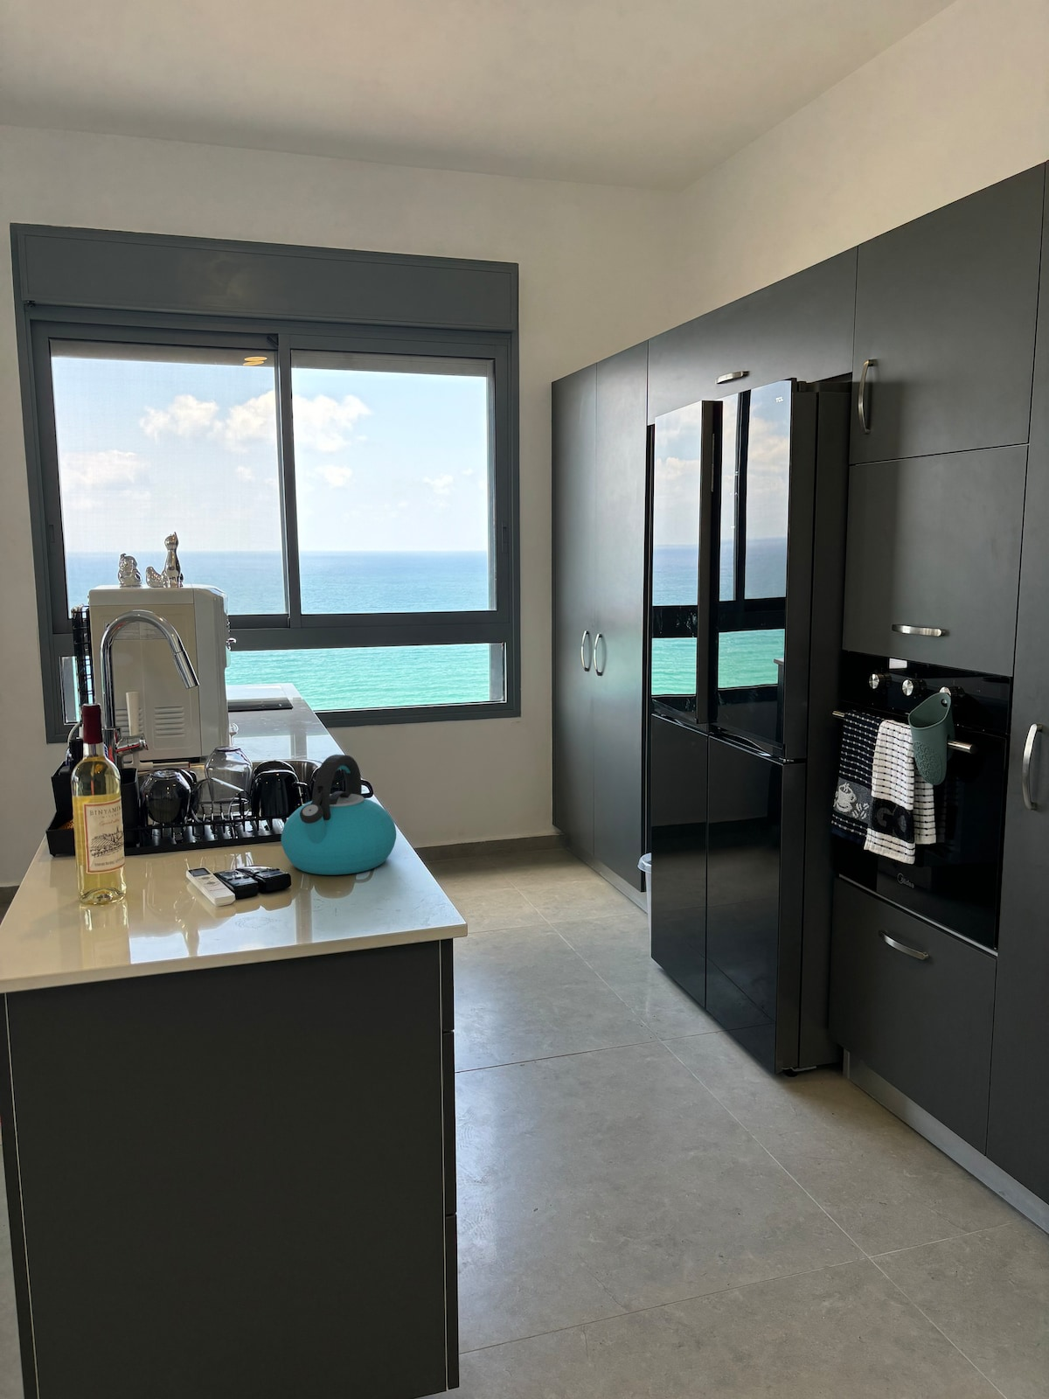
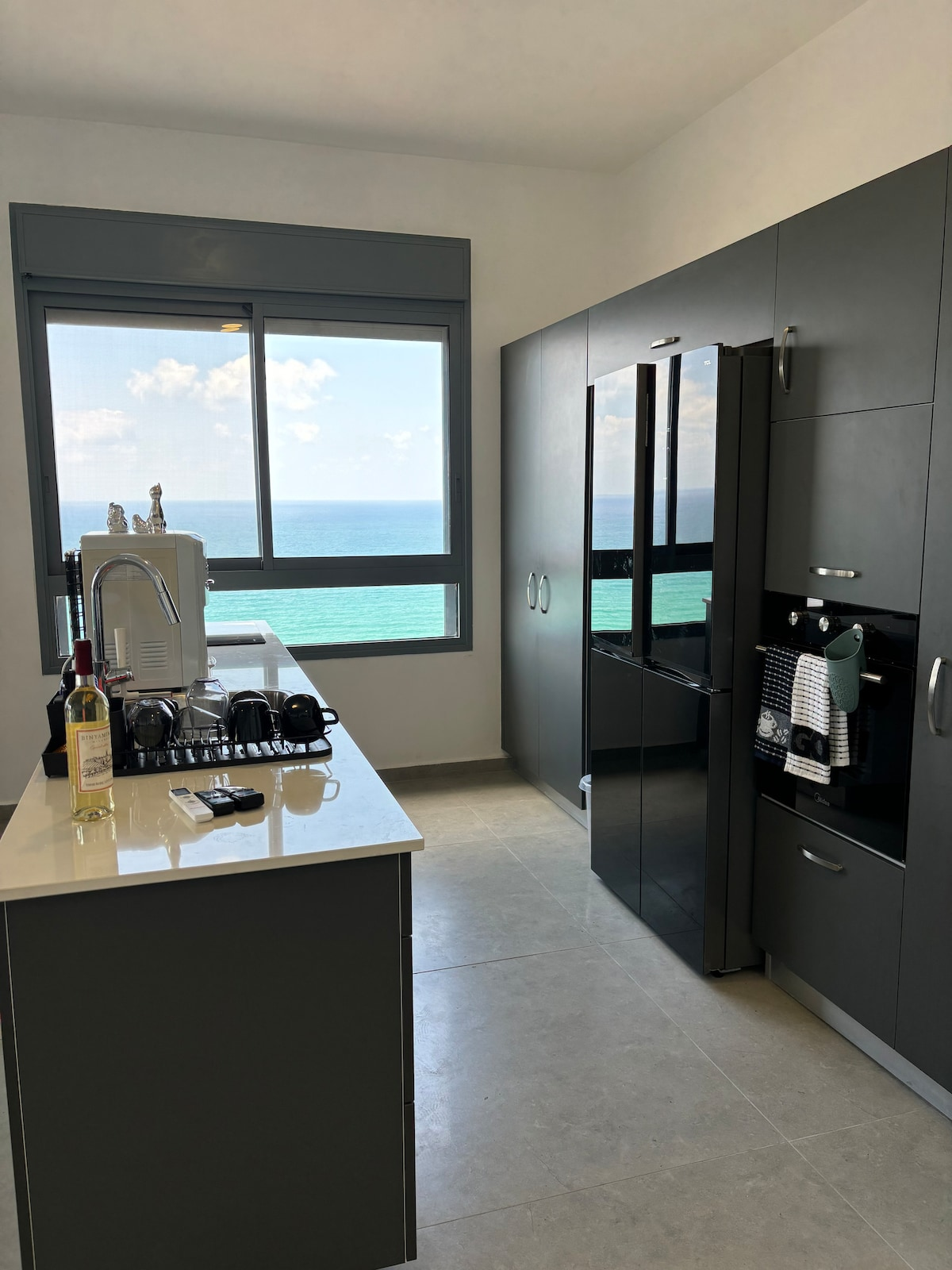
- kettle [281,753,397,876]
